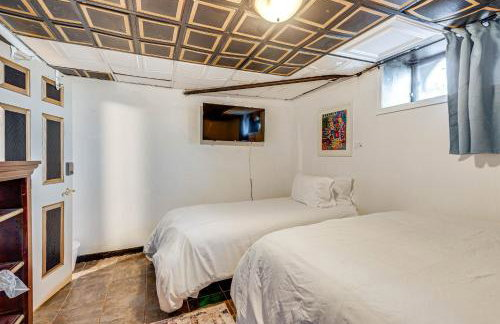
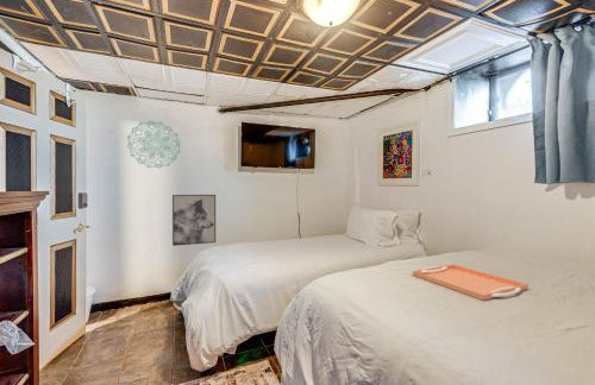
+ wall art [171,194,217,247]
+ serving tray [412,264,530,302]
+ wall decoration [126,120,182,170]
